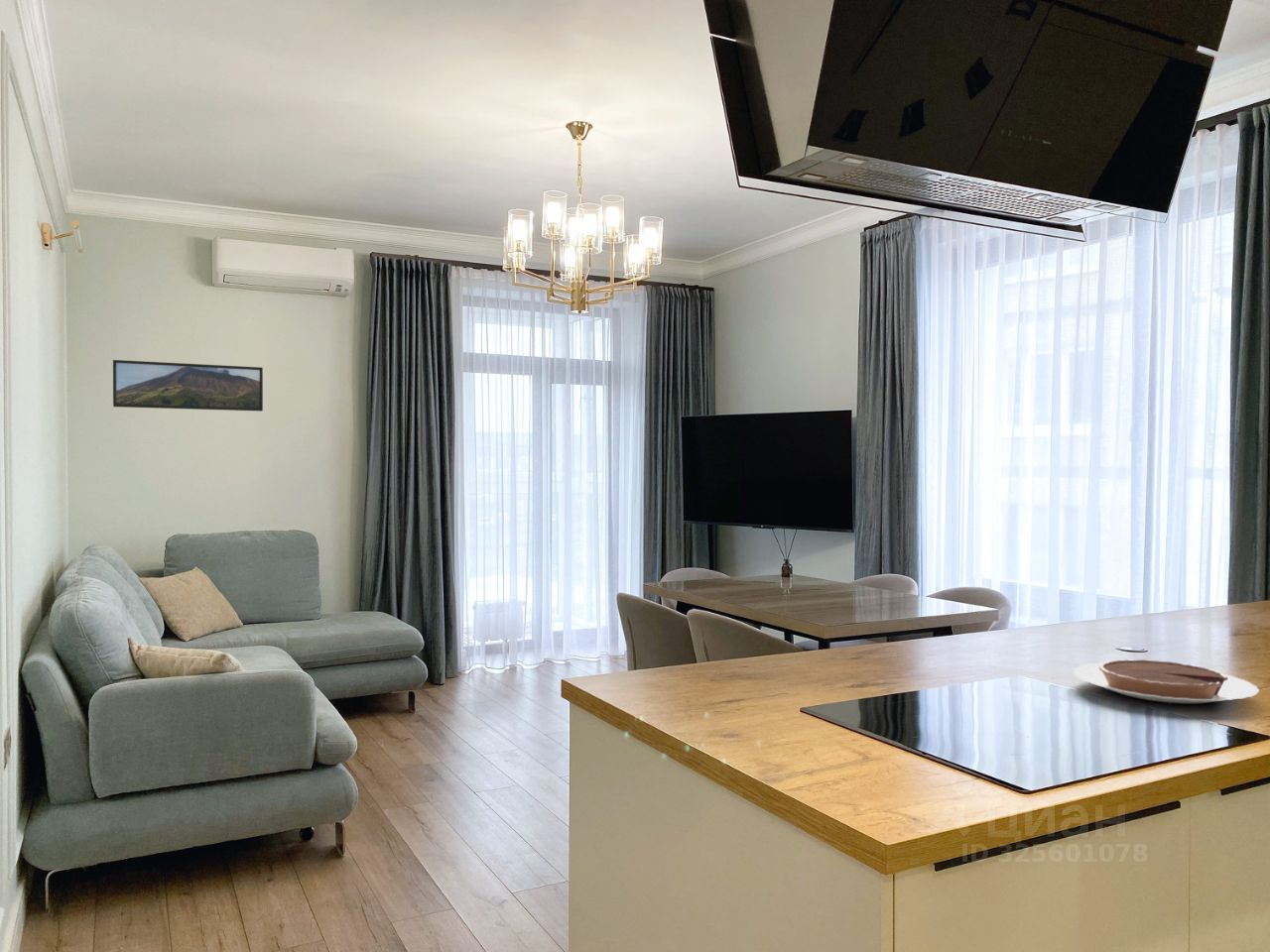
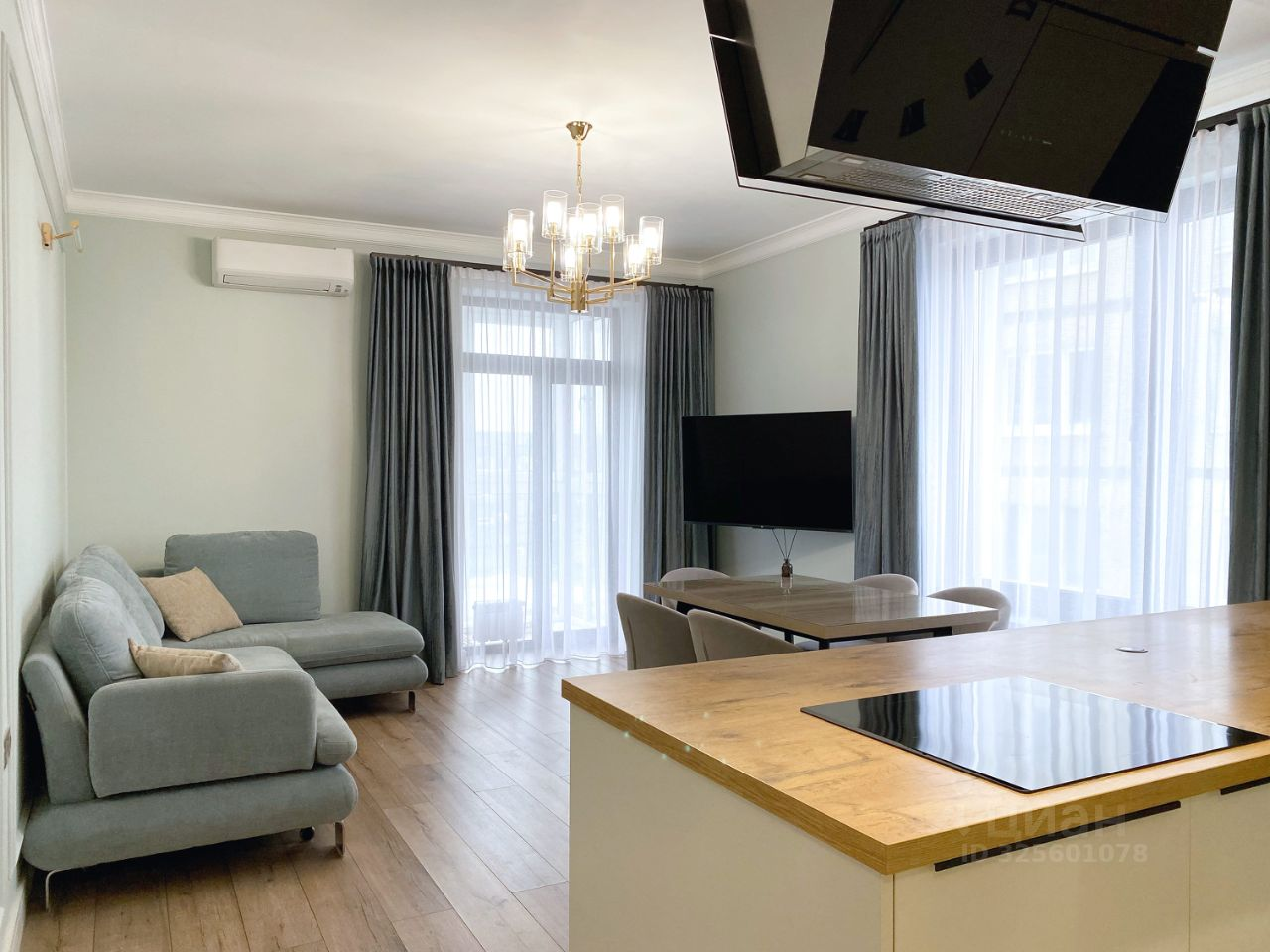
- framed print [112,359,264,413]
- chocolate tart [1073,658,1260,704]
